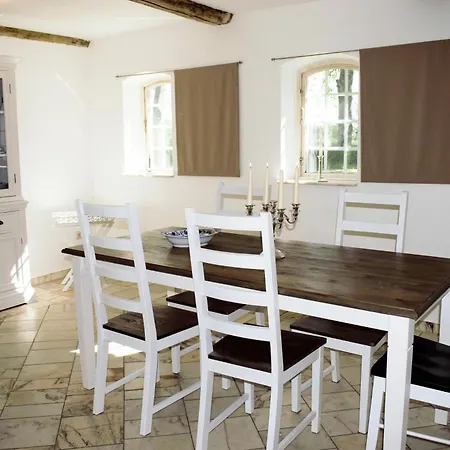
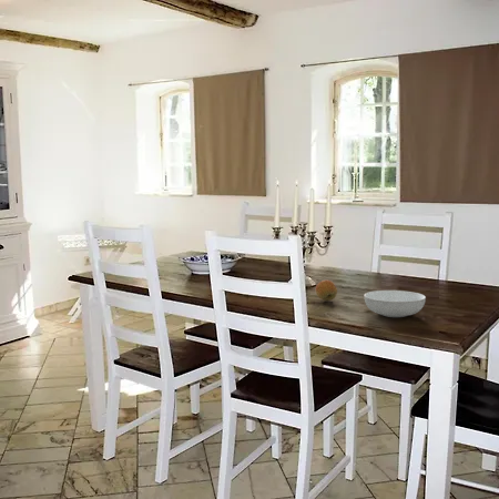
+ fruit [315,279,338,302]
+ serving bowl [363,289,427,318]
